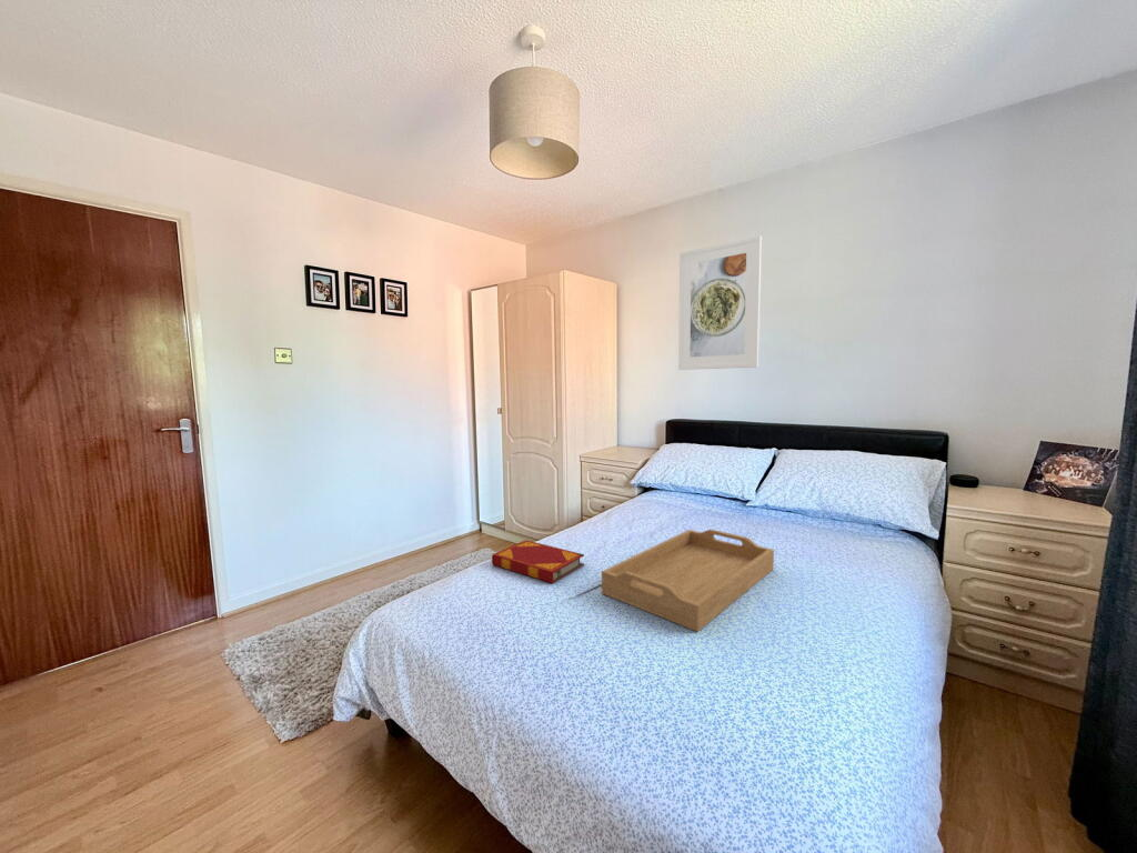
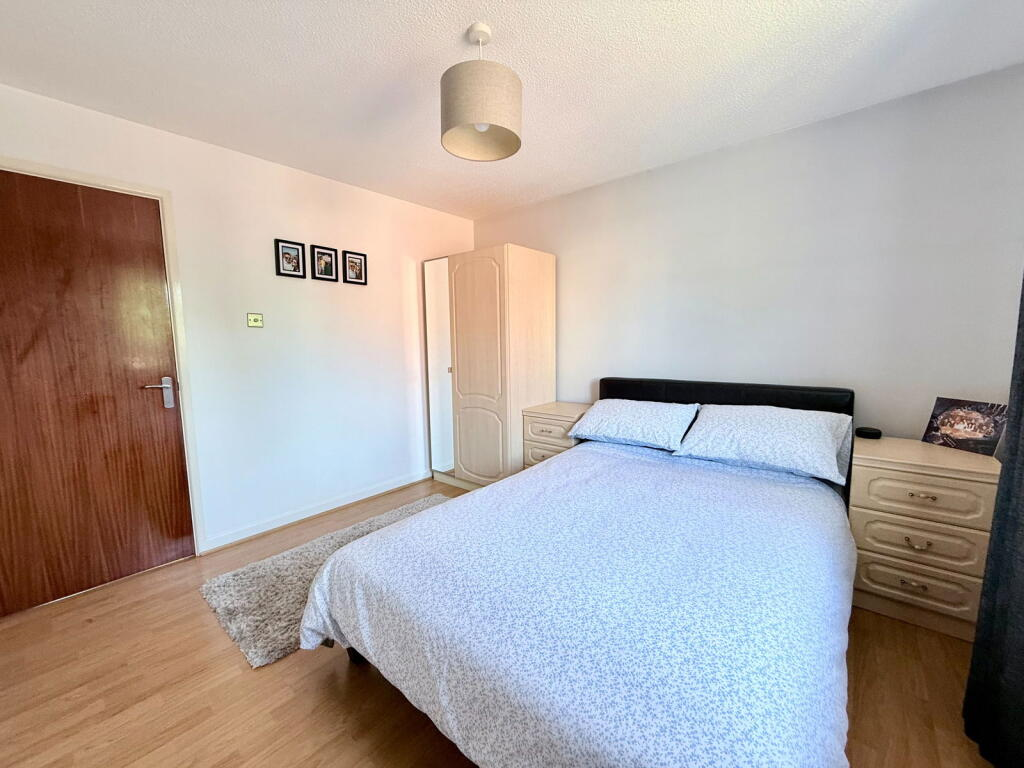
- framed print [677,234,763,371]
- hardback book [491,539,585,584]
- serving tray [601,529,775,633]
